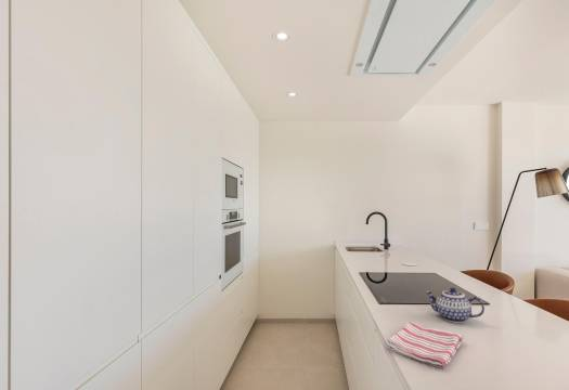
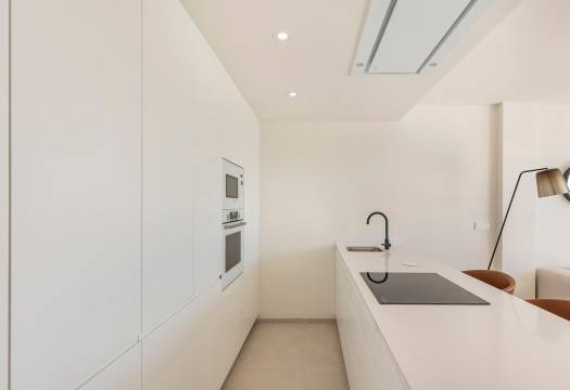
- teapot [425,287,486,324]
- dish towel [385,321,464,369]
